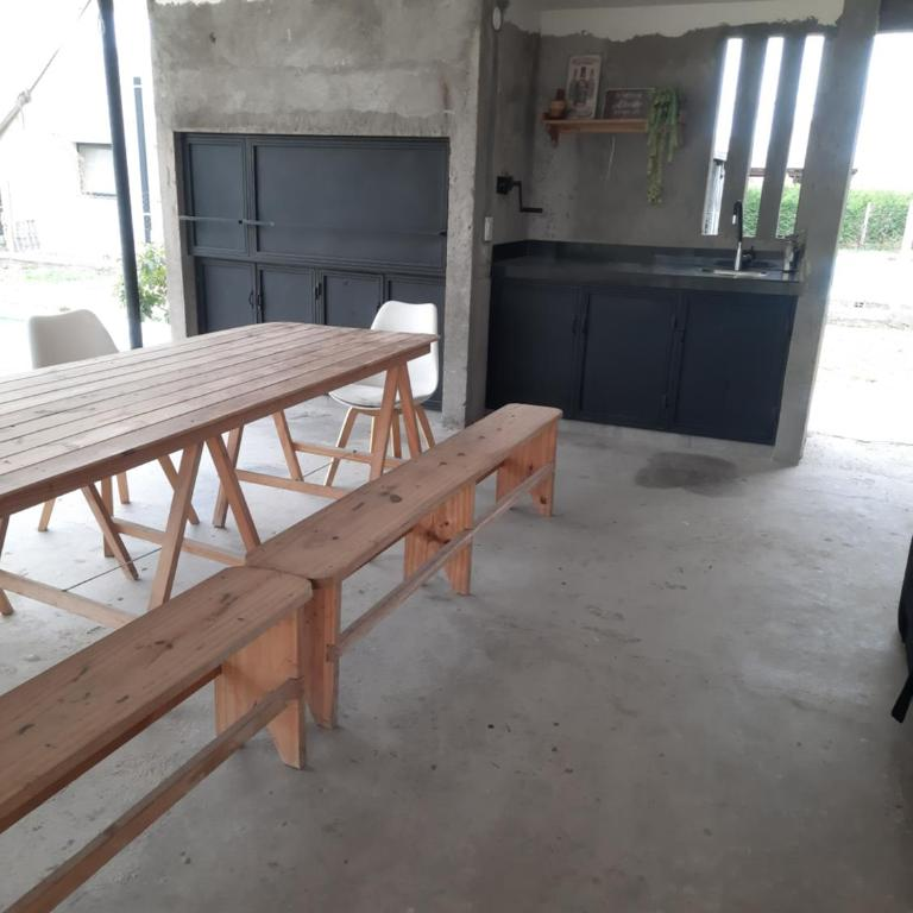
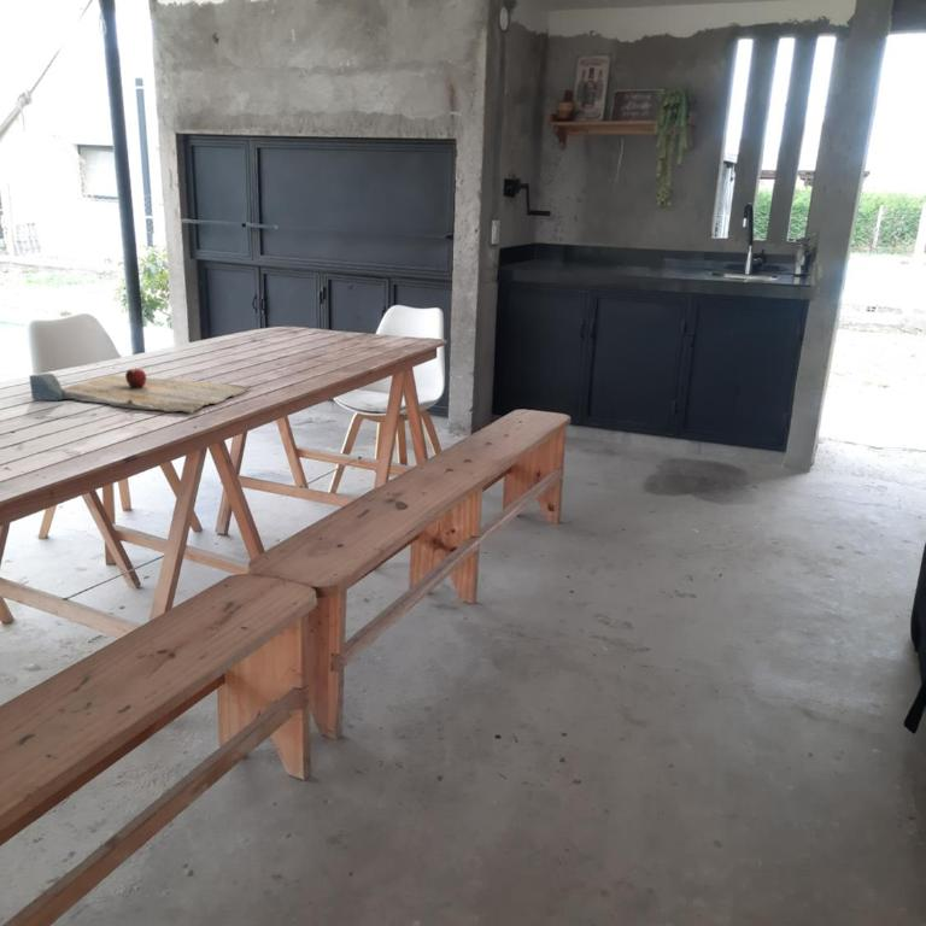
+ cutting board [28,367,252,415]
